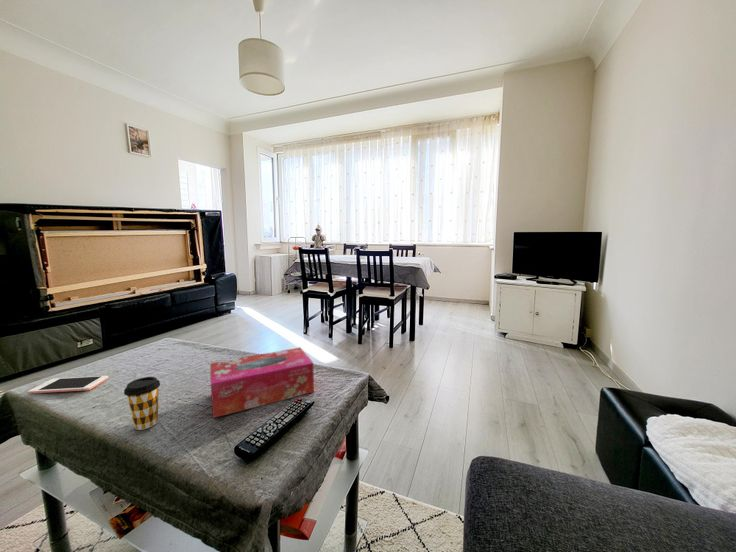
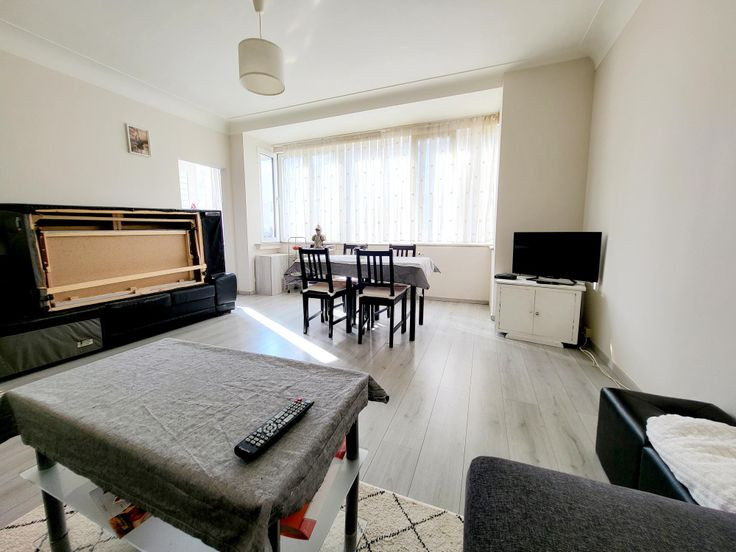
- coffee cup [123,376,161,431]
- tissue box [210,346,315,419]
- cell phone [27,375,109,395]
